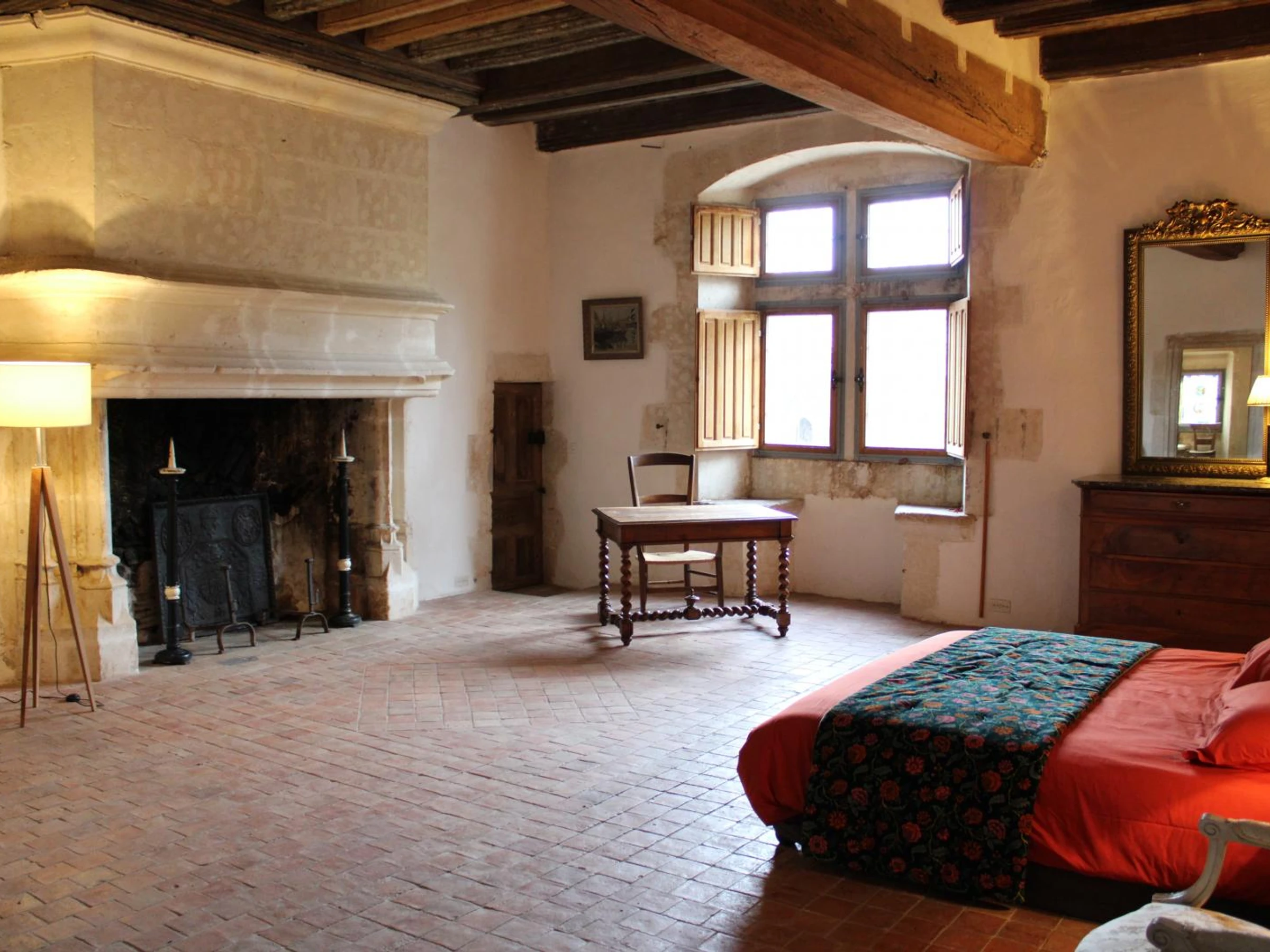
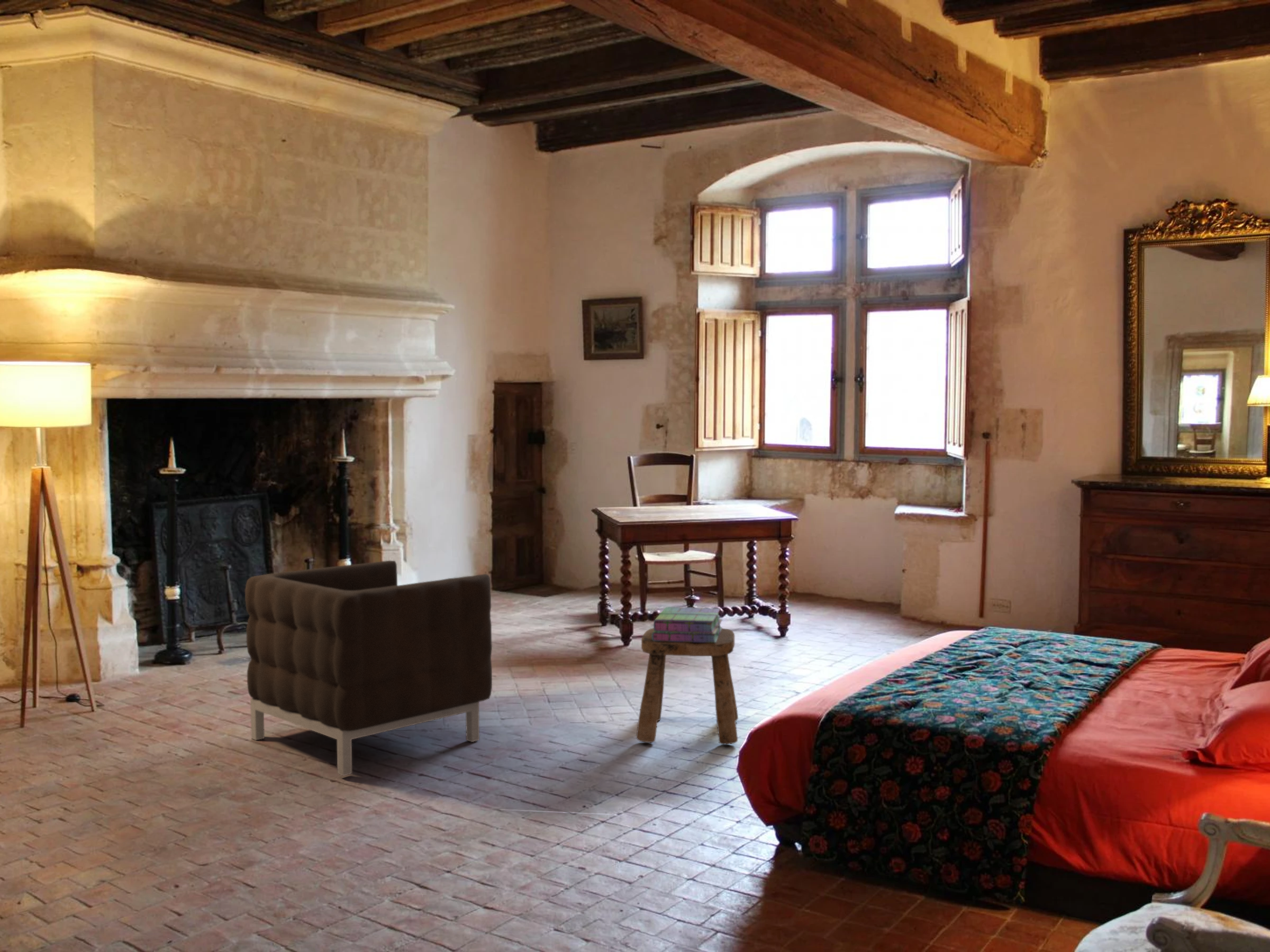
+ armchair [244,560,493,776]
+ stack of books [652,606,723,643]
+ stool [636,627,739,745]
